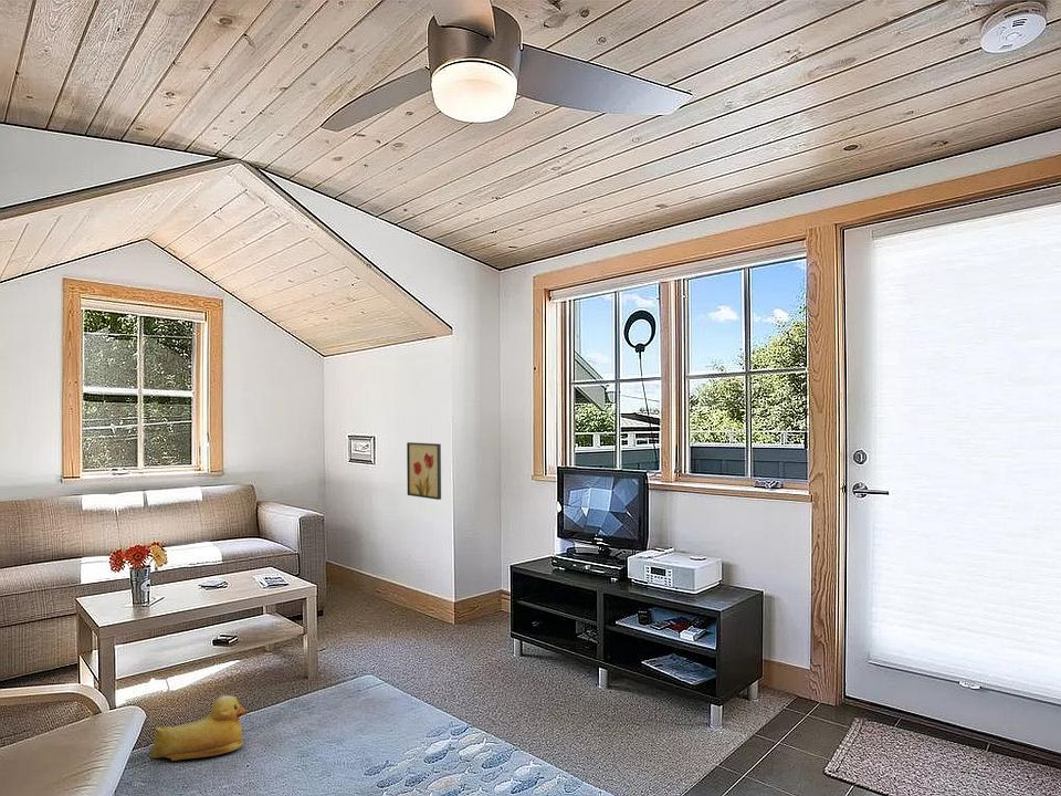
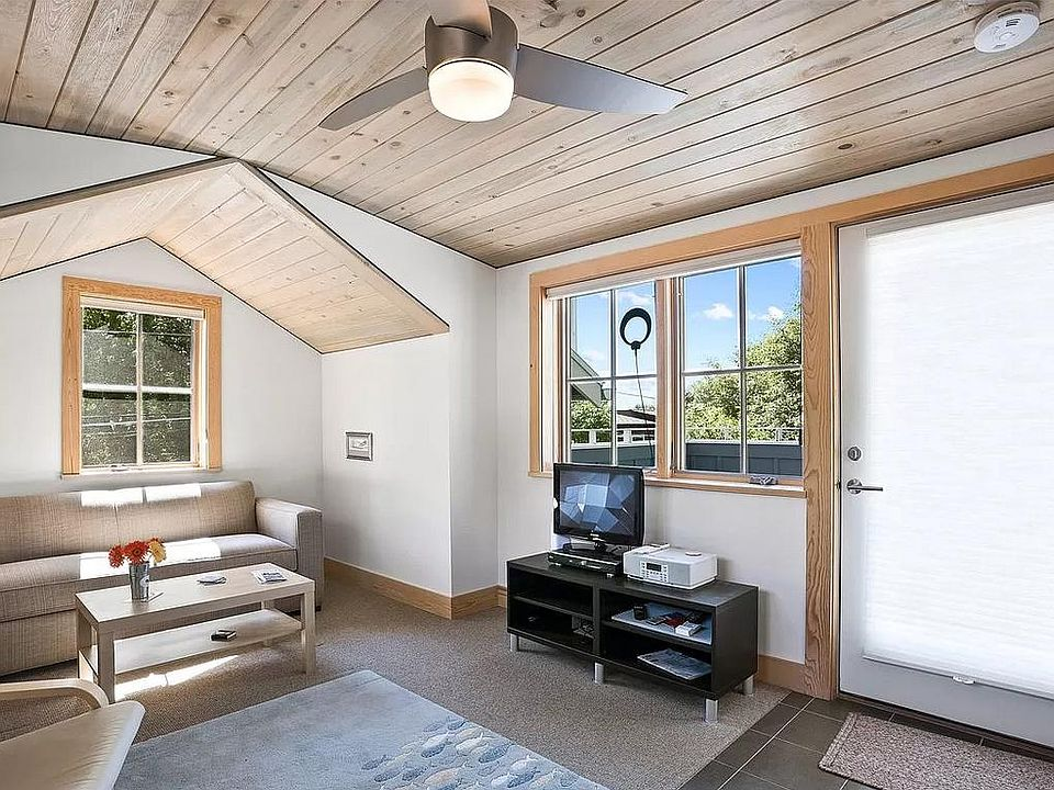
- rubber duck [149,694,248,762]
- wall art [406,441,442,501]
